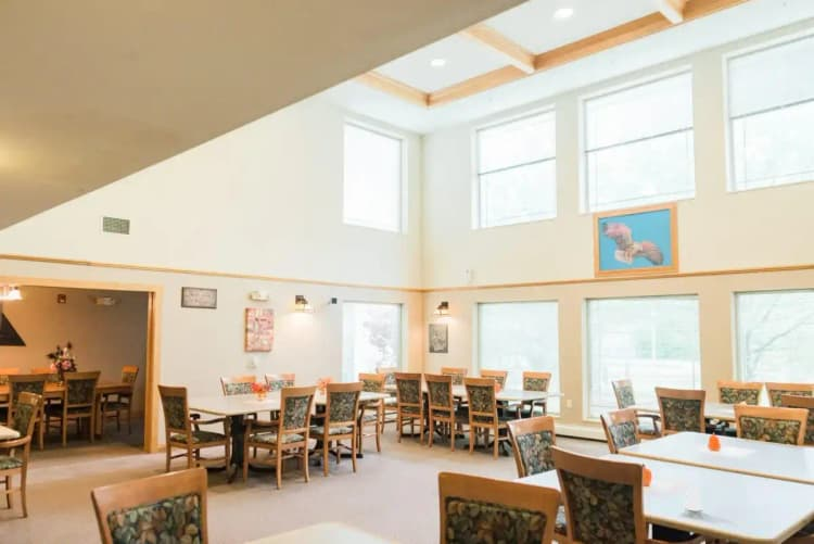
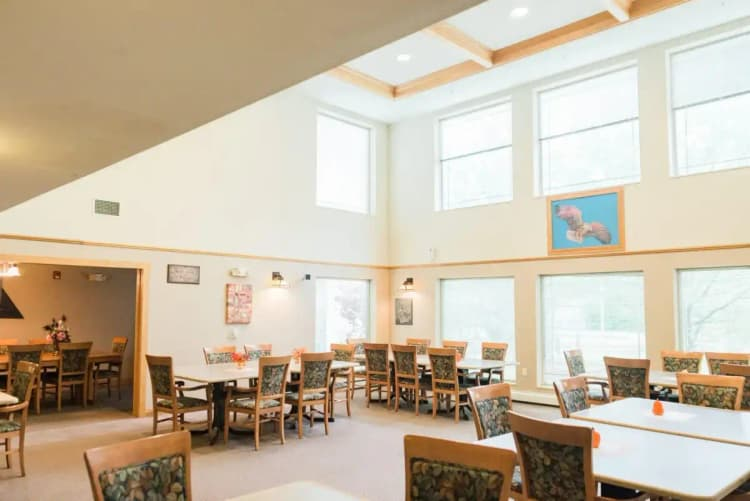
- salt shaker [683,486,703,511]
